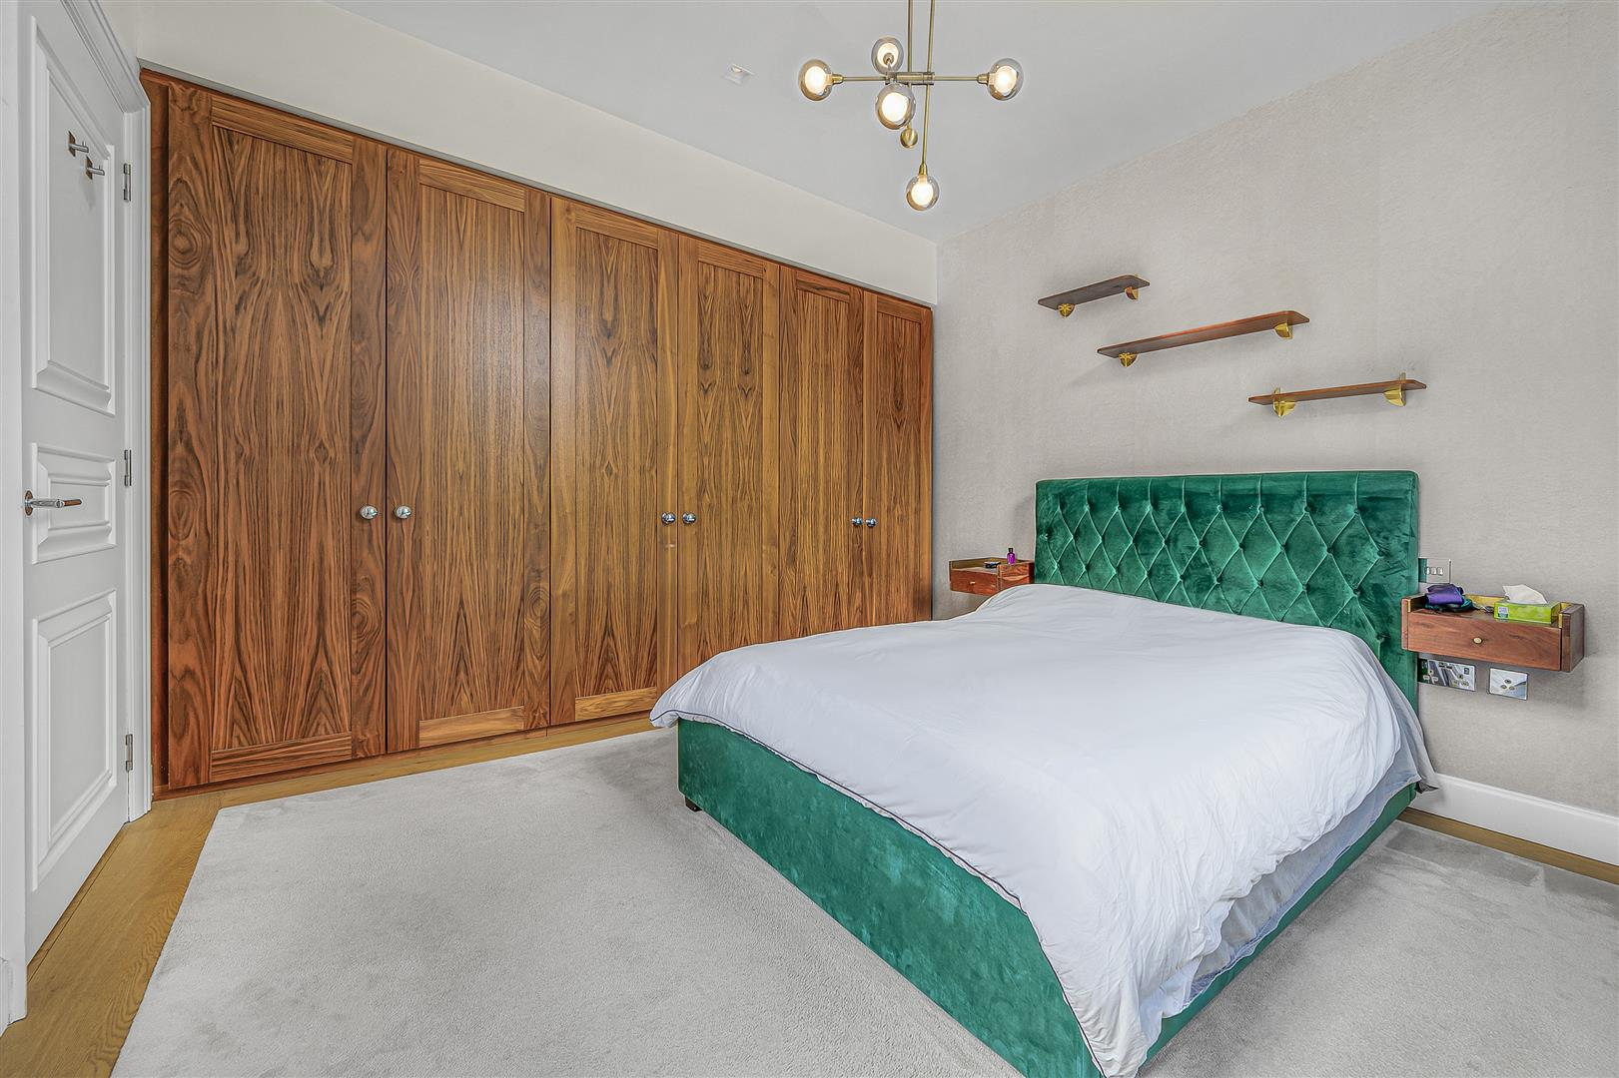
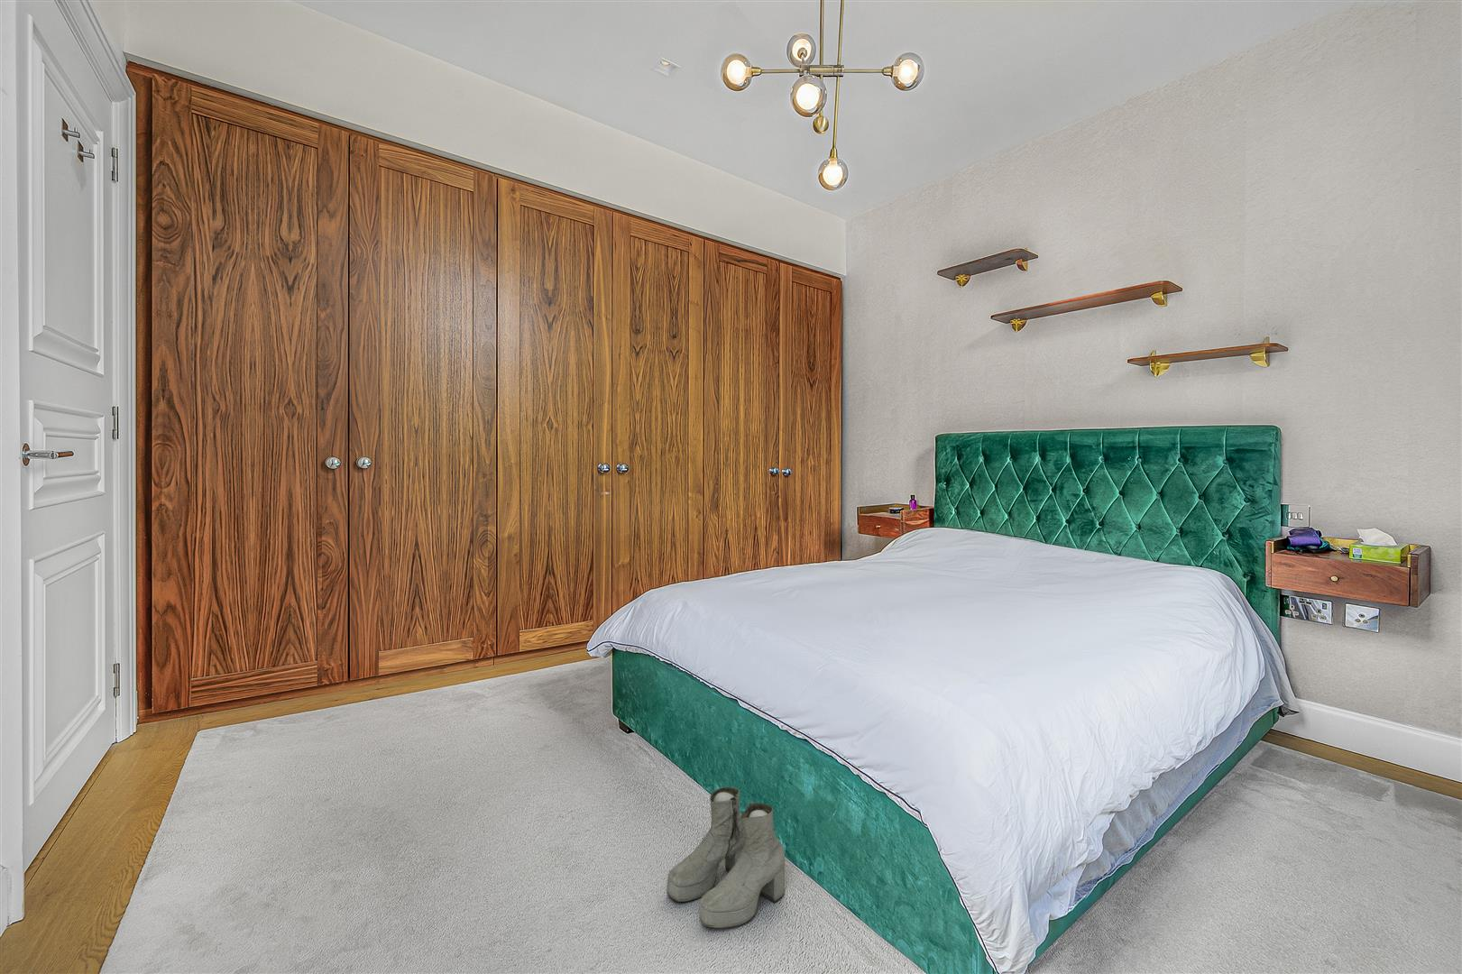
+ boots [665,786,786,929]
